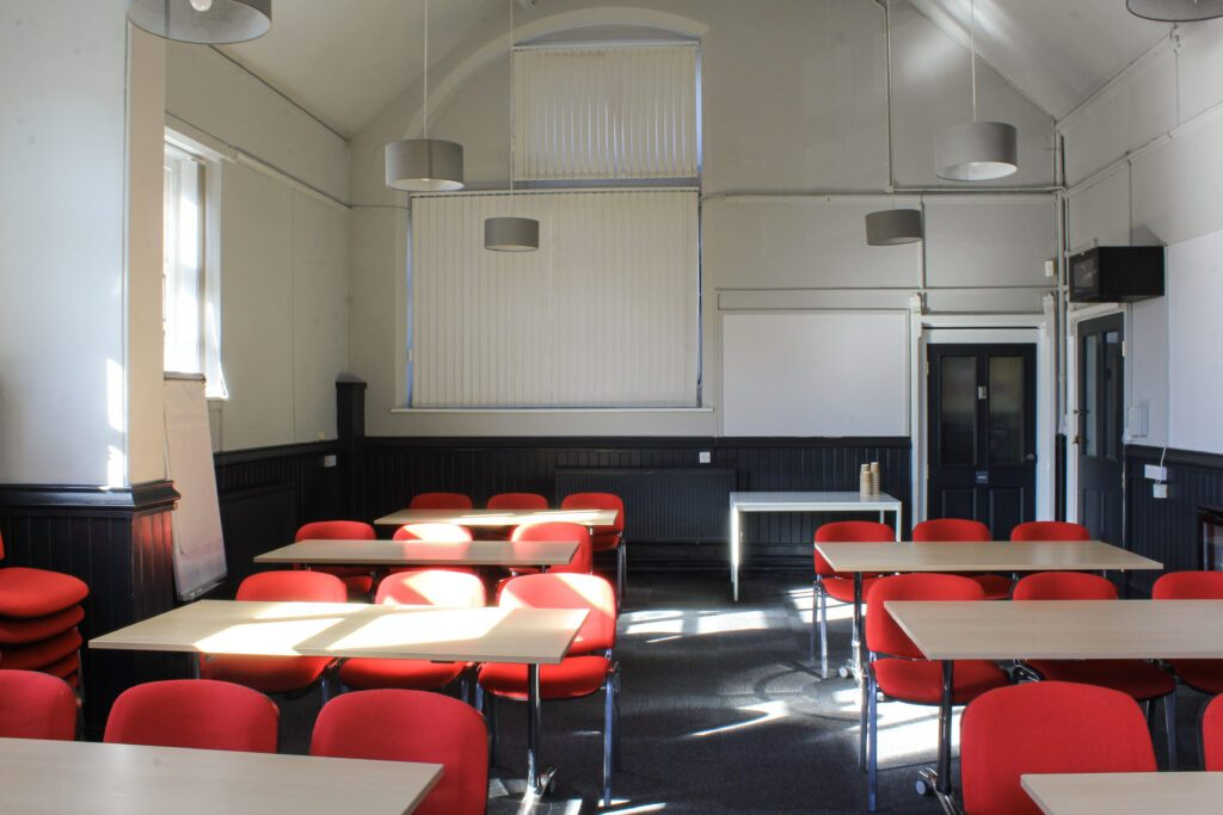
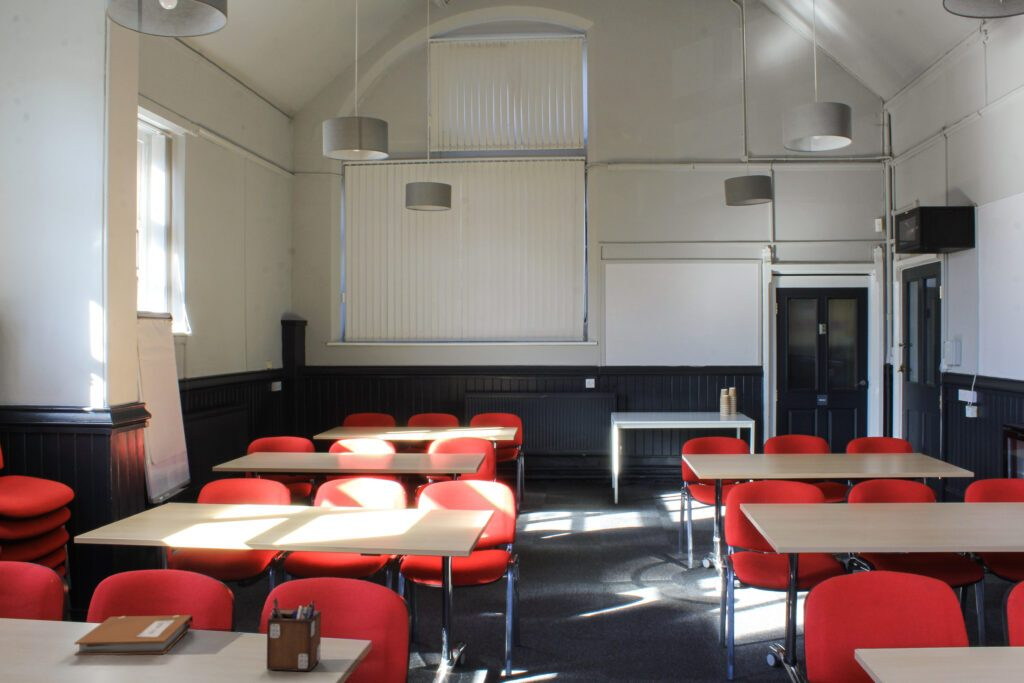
+ desk organizer [266,596,322,672]
+ notebook [74,614,196,656]
